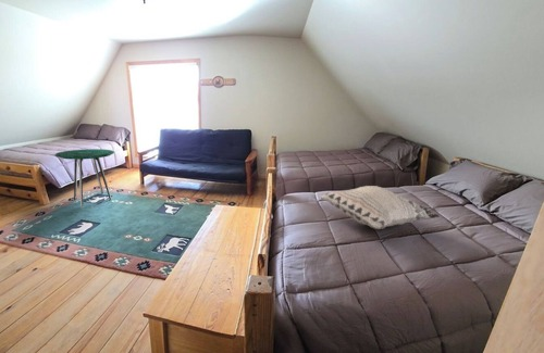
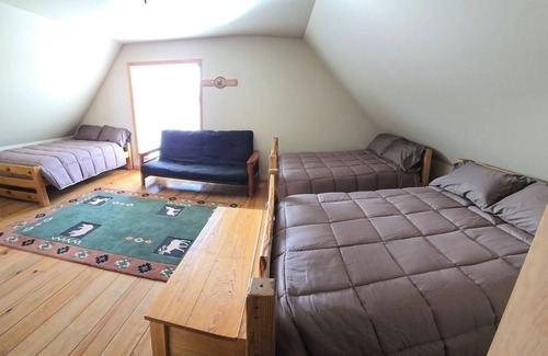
- side table [54,148,115,207]
- decorative pillow [319,185,441,230]
